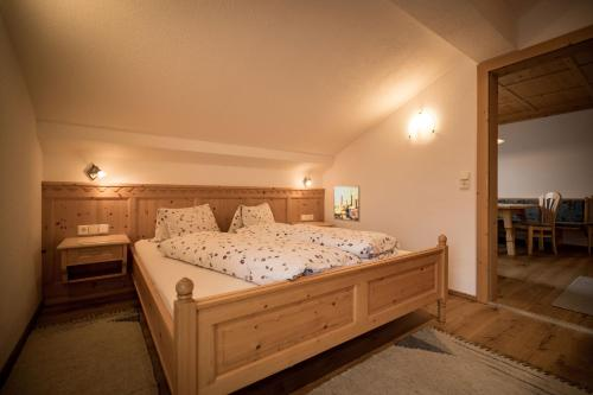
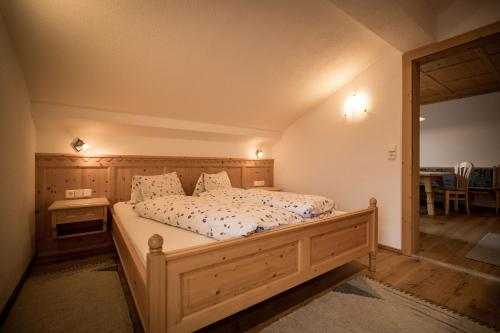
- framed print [333,184,361,223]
